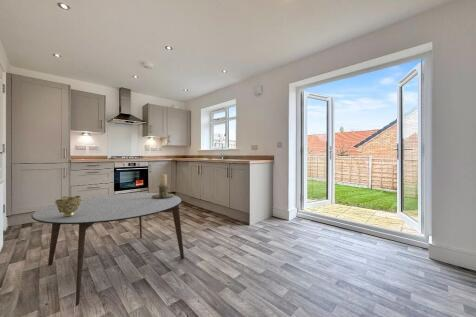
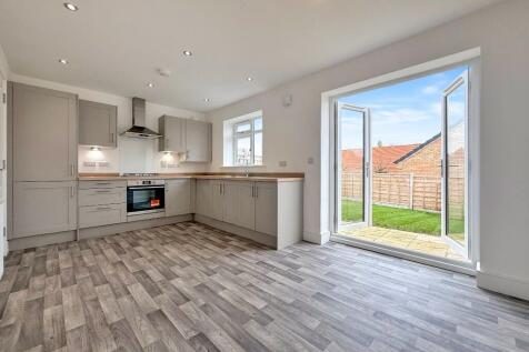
- decorative bowl [54,195,82,217]
- candle holder [152,173,175,199]
- dining table [30,192,185,307]
